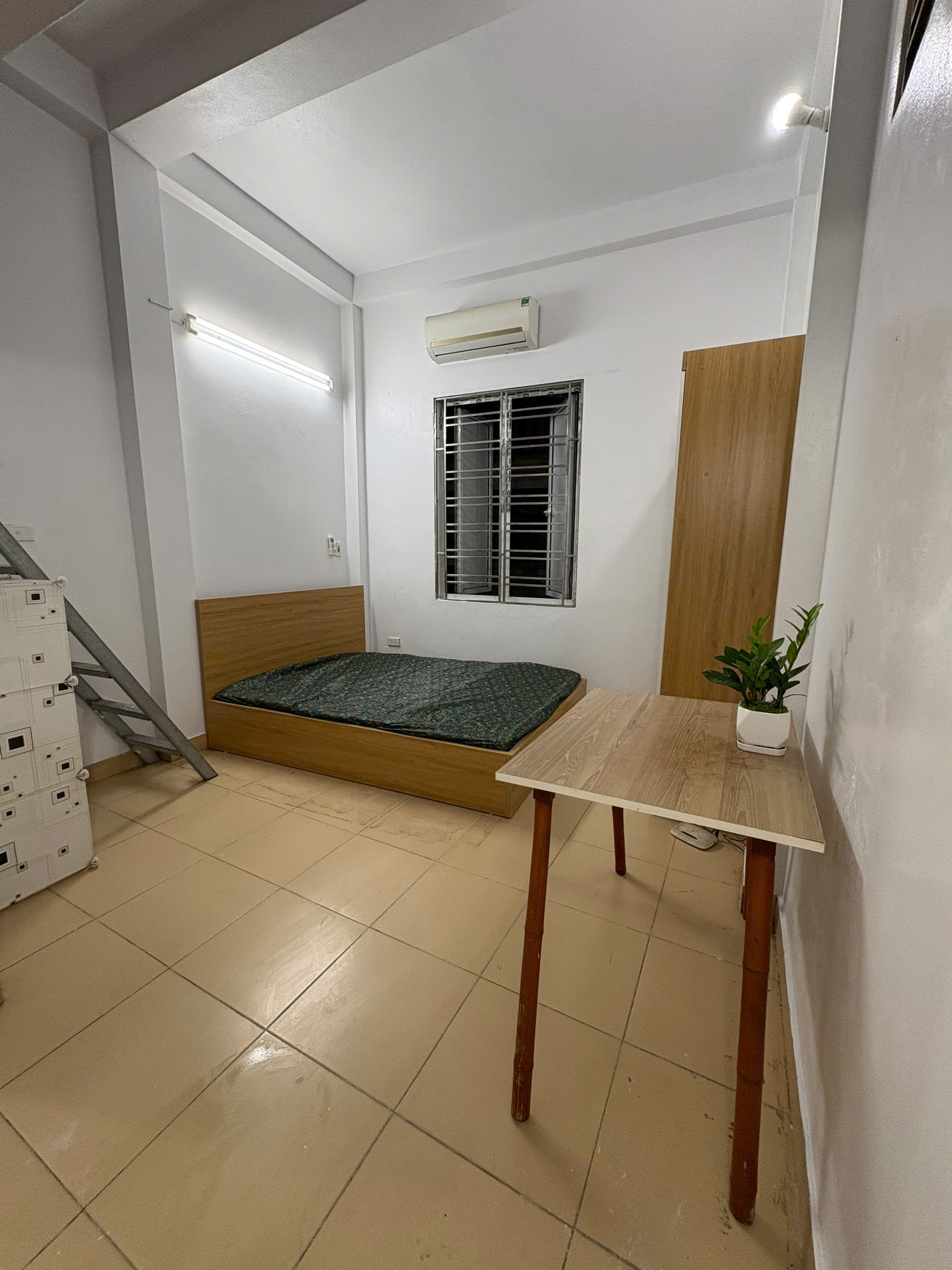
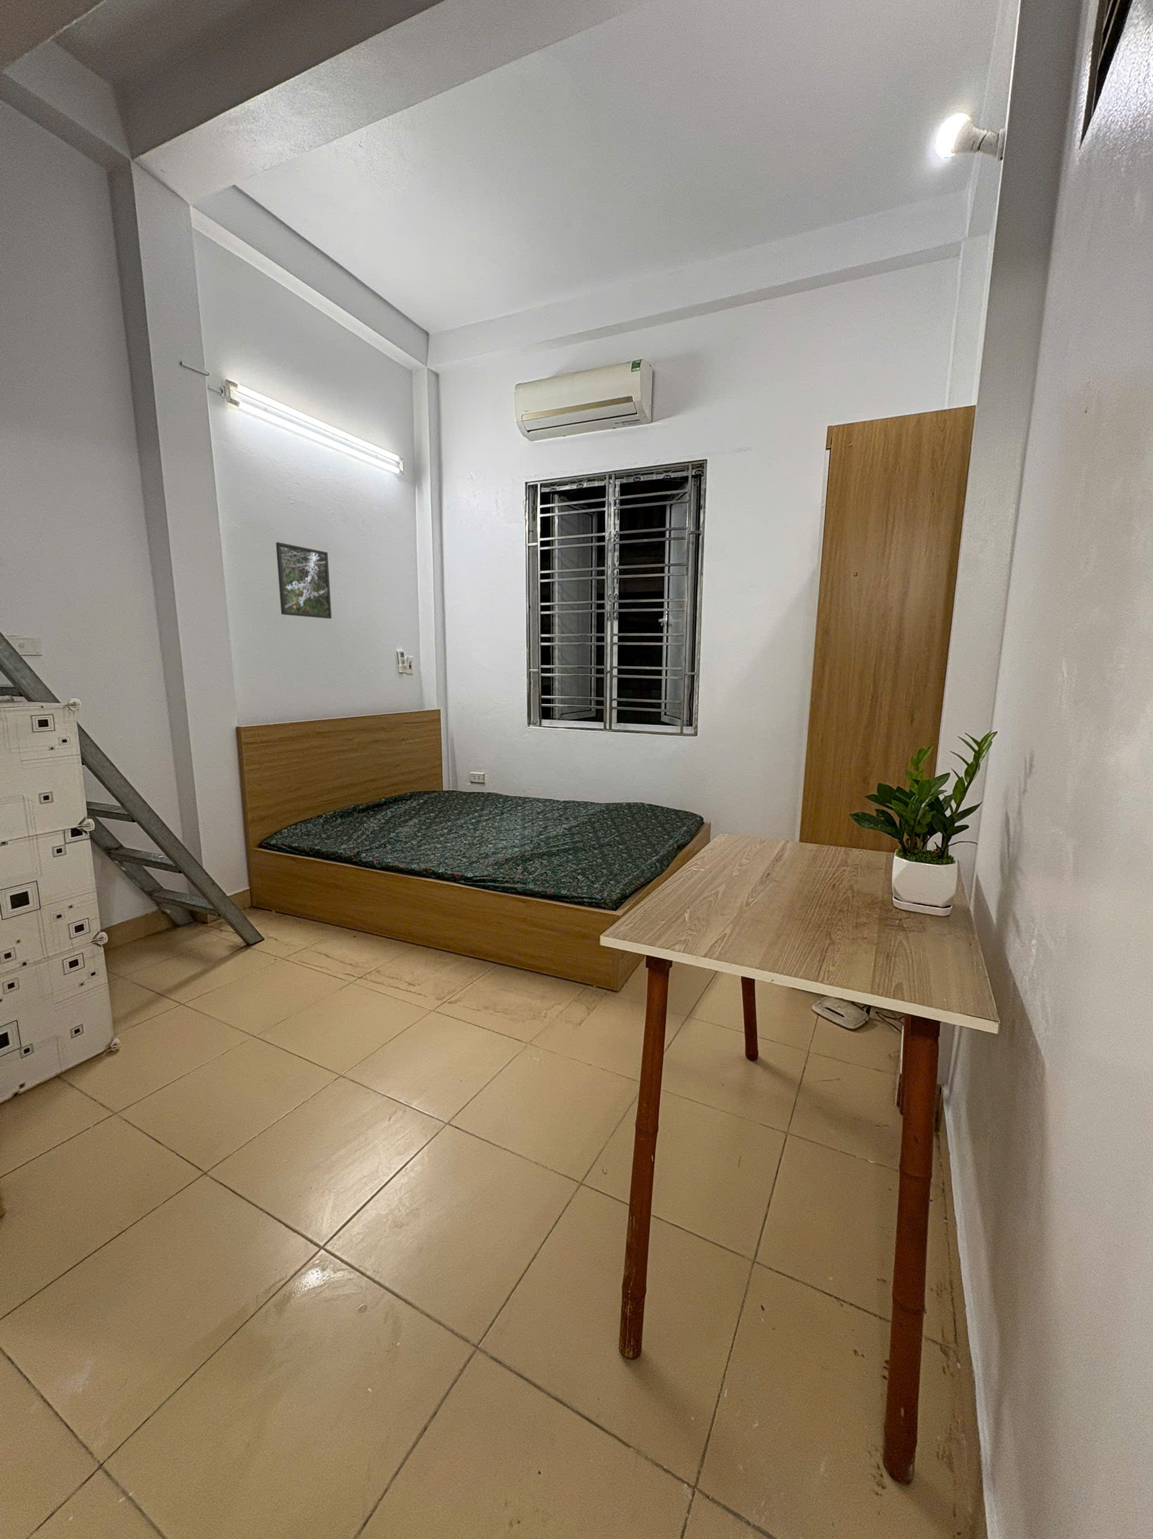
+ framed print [275,542,332,619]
